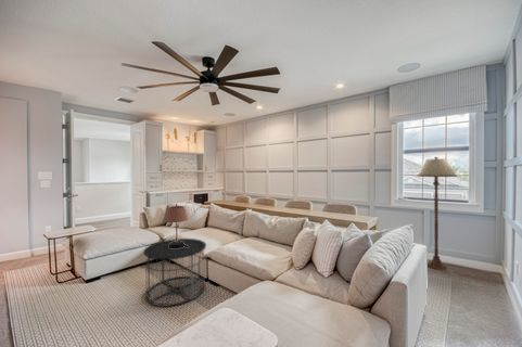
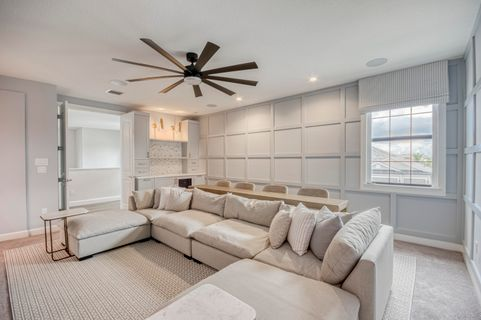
- floor lamp [417,155,458,271]
- side table [142,237,207,308]
- table lamp [164,203,189,248]
